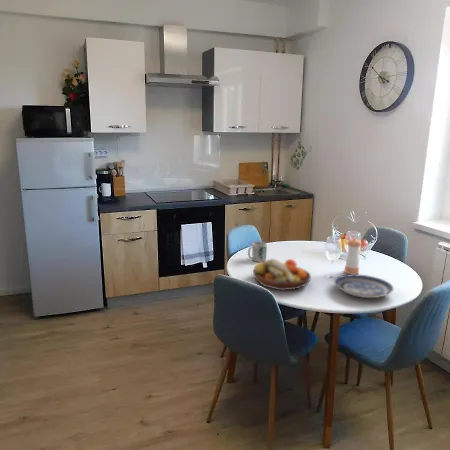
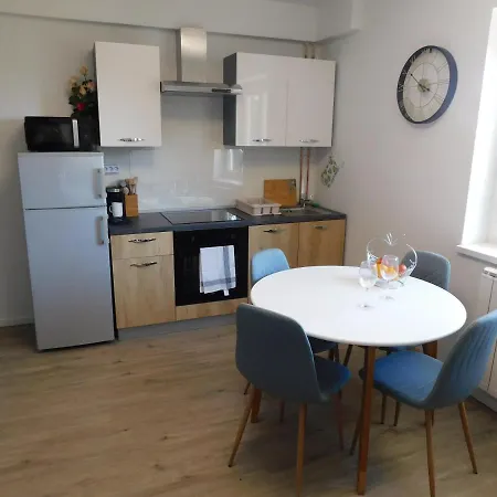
- plate [333,274,394,299]
- fruit bowl [252,258,312,291]
- mug [247,240,268,263]
- pepper shaker [344,237,362,275]
